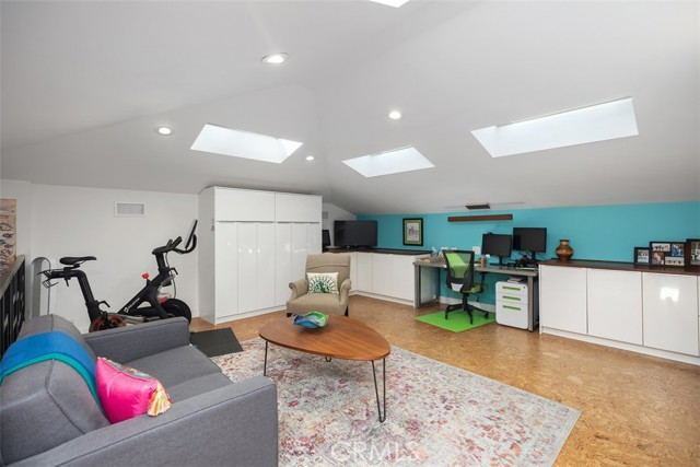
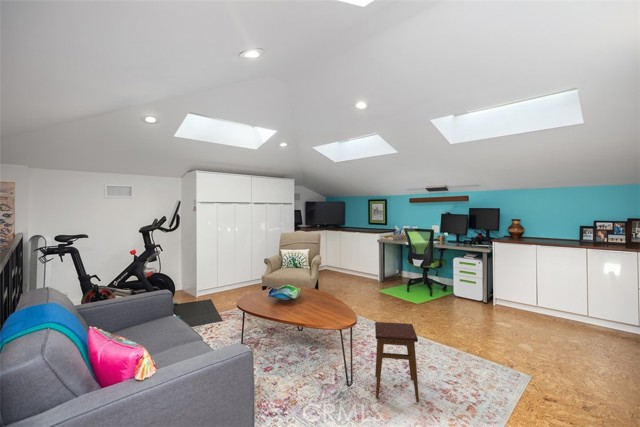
+ stool [374,321,420,403]
